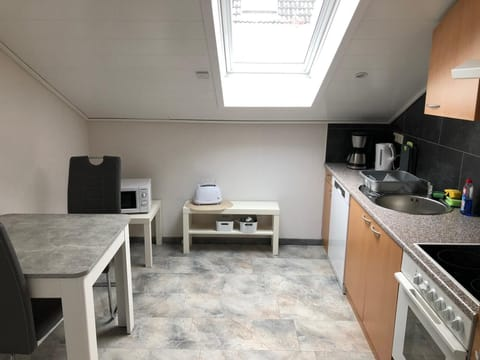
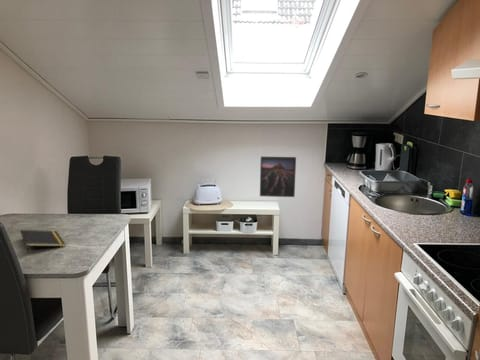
+ notepad [19,229,66,254]
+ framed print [259,155,297,198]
